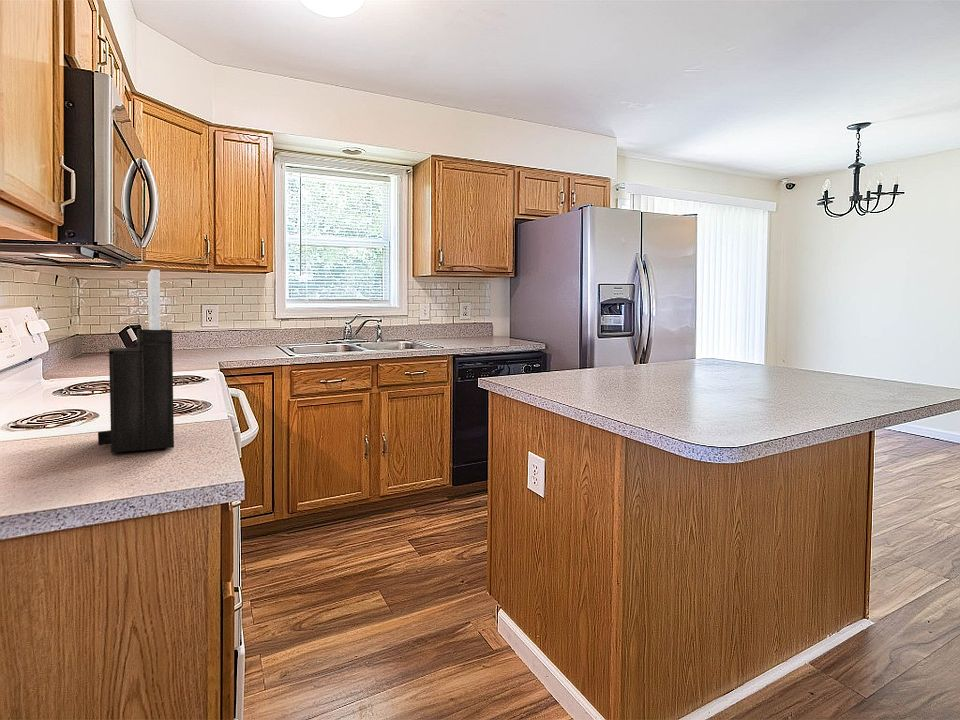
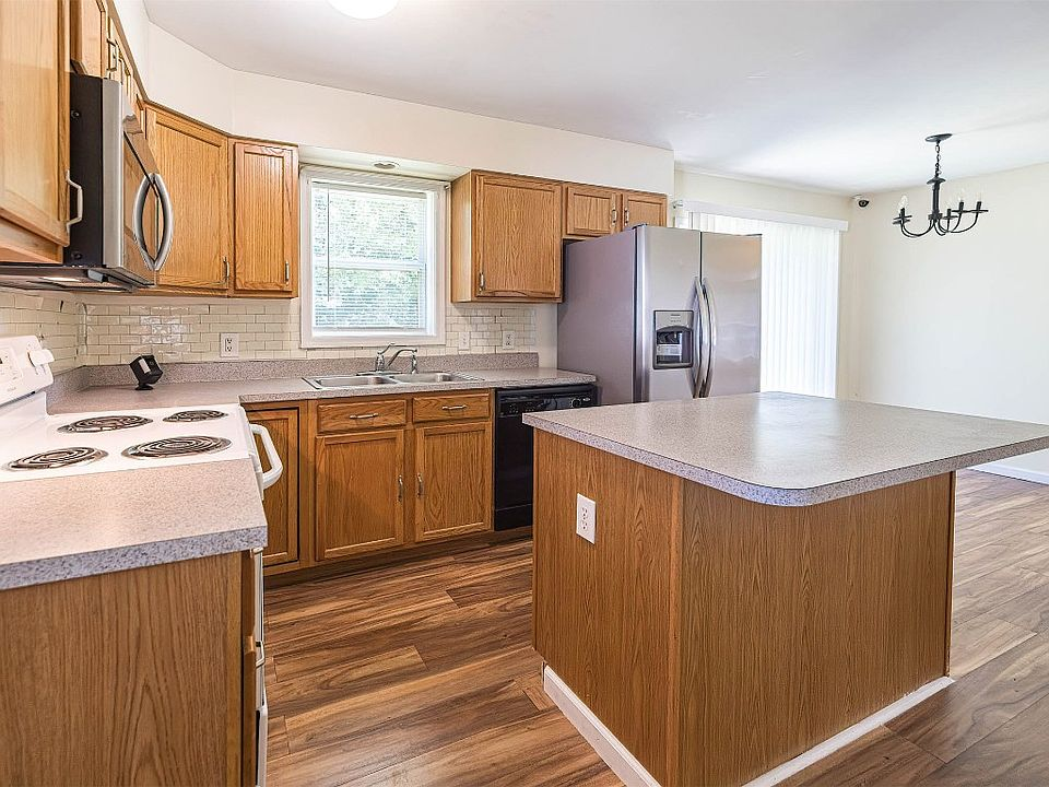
- knife block [97,268,175,454]
